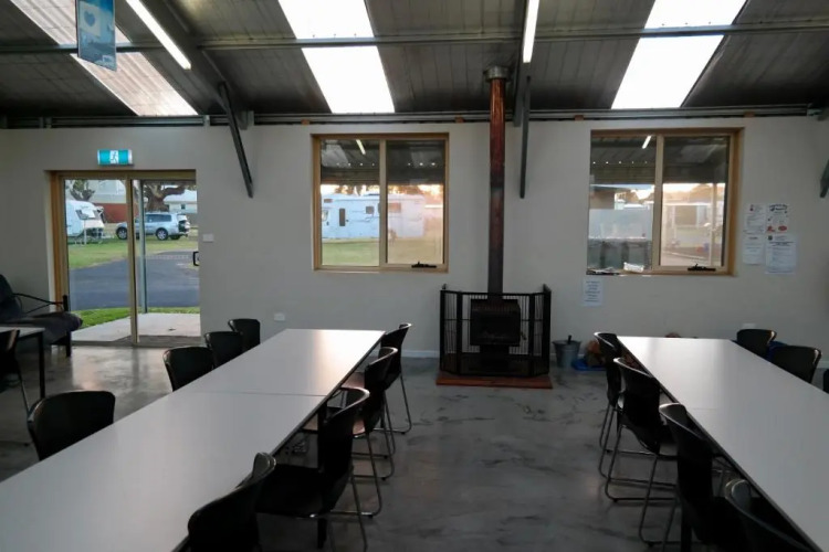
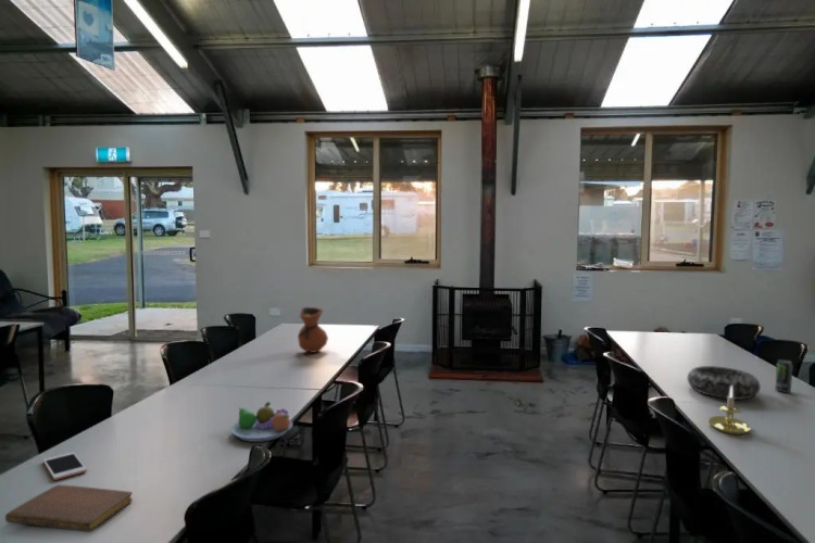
+ fruit bowl [229,401,293,443]
+ decorative bowl [687,365,762,401]
+ vase [297,306,329,354]
+ candle holder [707,386,752,435]
+ cell phone [42,451,88,481]
+ notebook [4,483,134,533]
+ beverage can [774,358,793,393]
